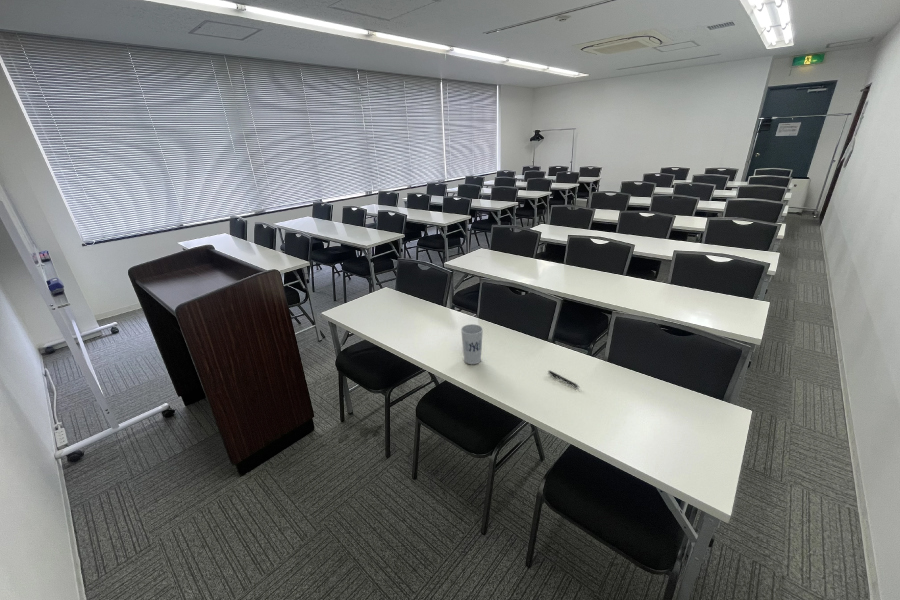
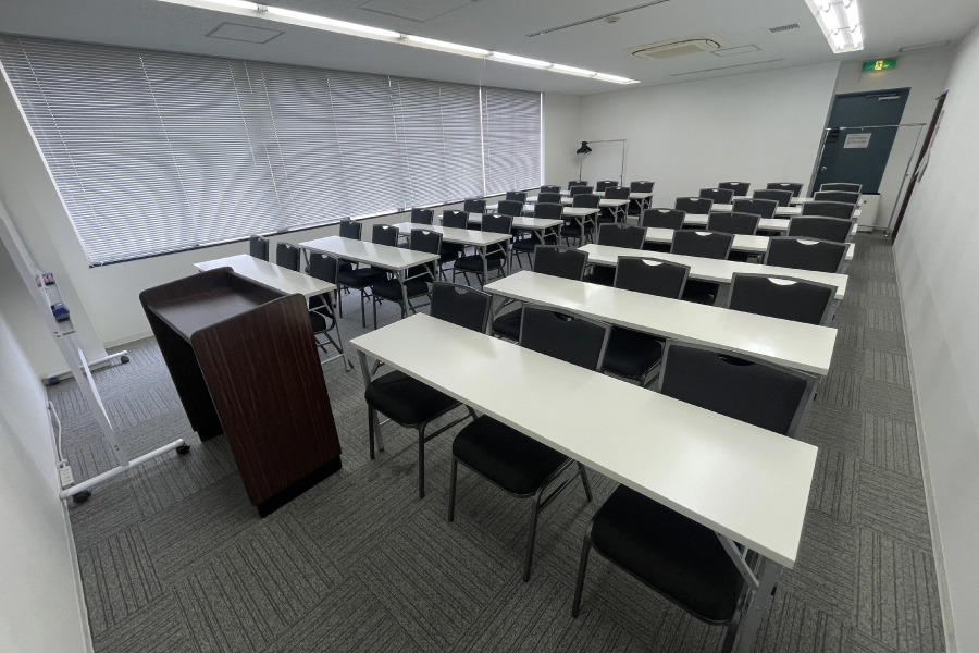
- cup [460,323,484,365]
- pen [547,370,580,388]
